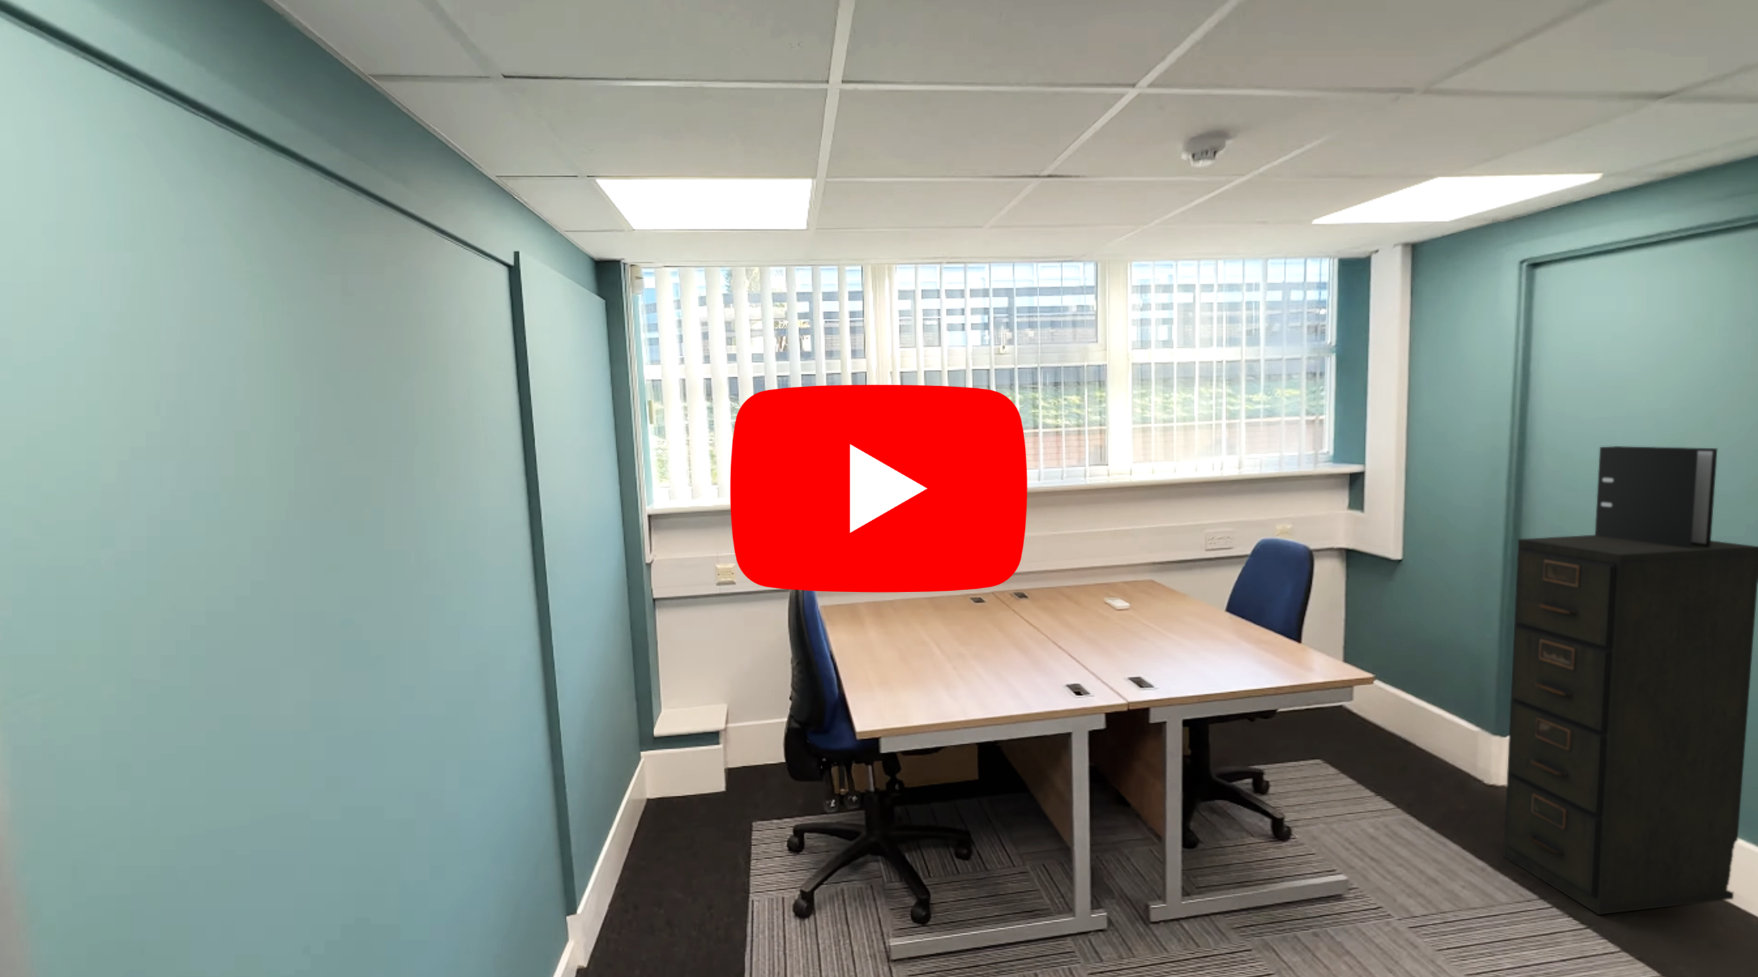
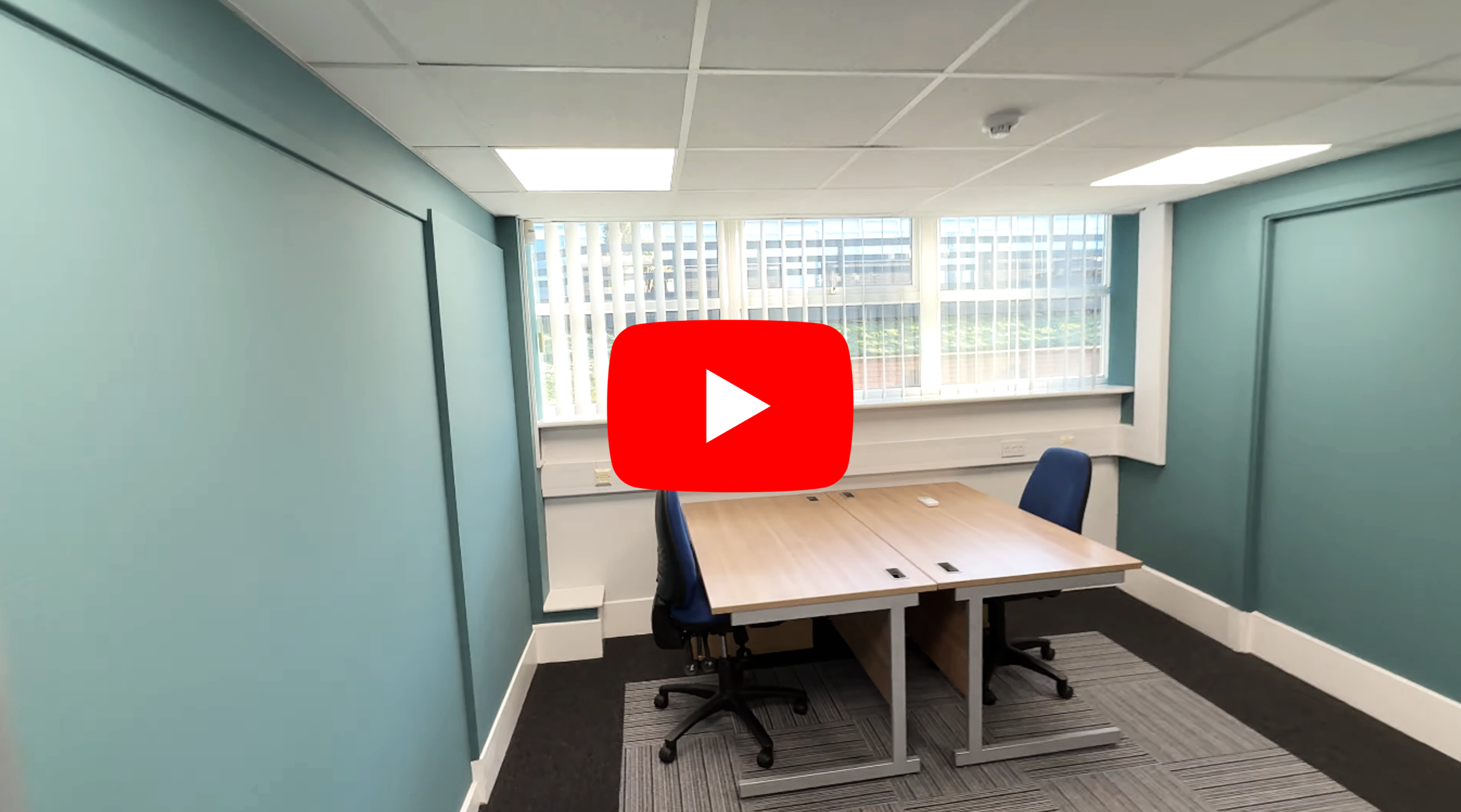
- filing cabinet [1503,534,1758,916]
- binder [1594,445,1718,549]
